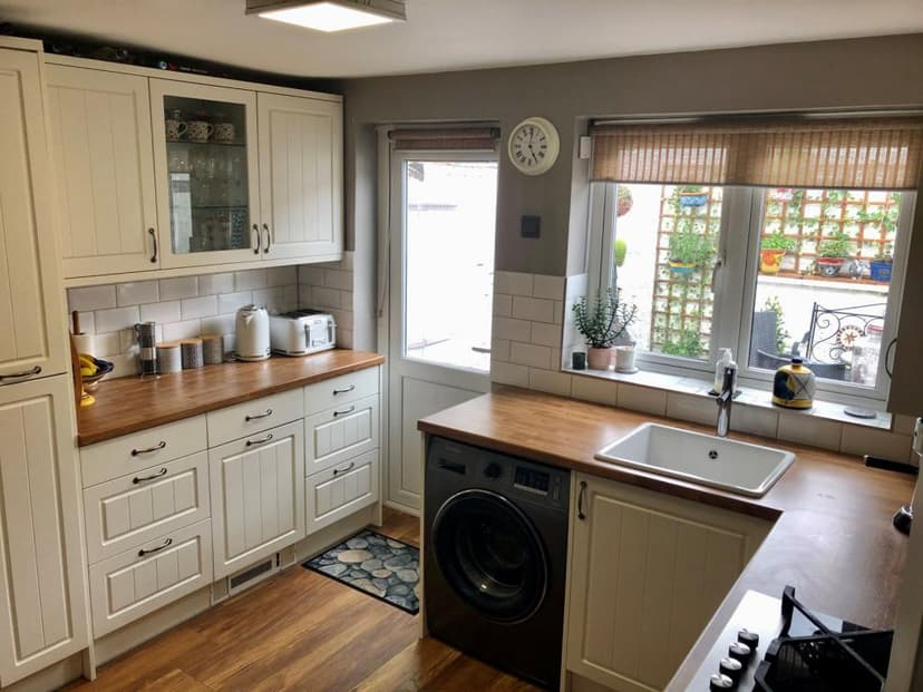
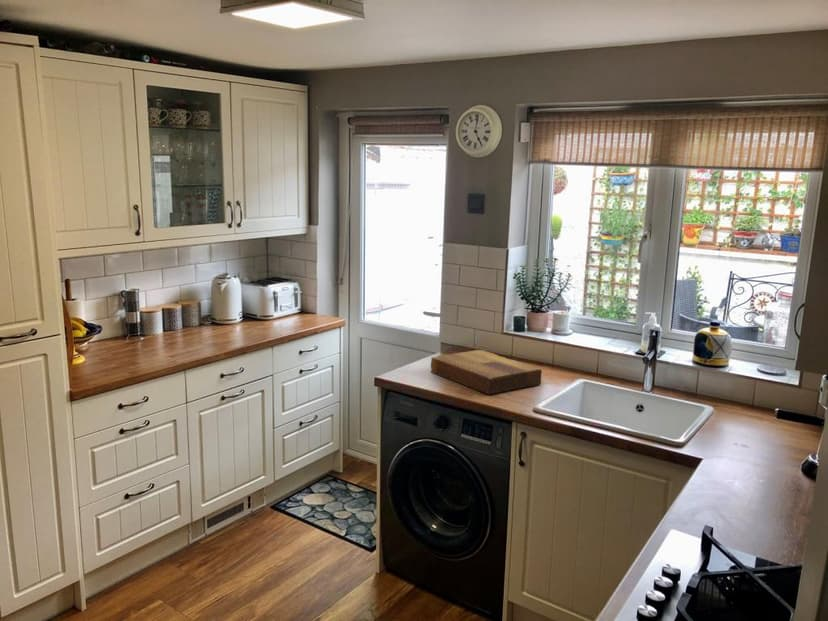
+ cutting board [430,349,543,395]
